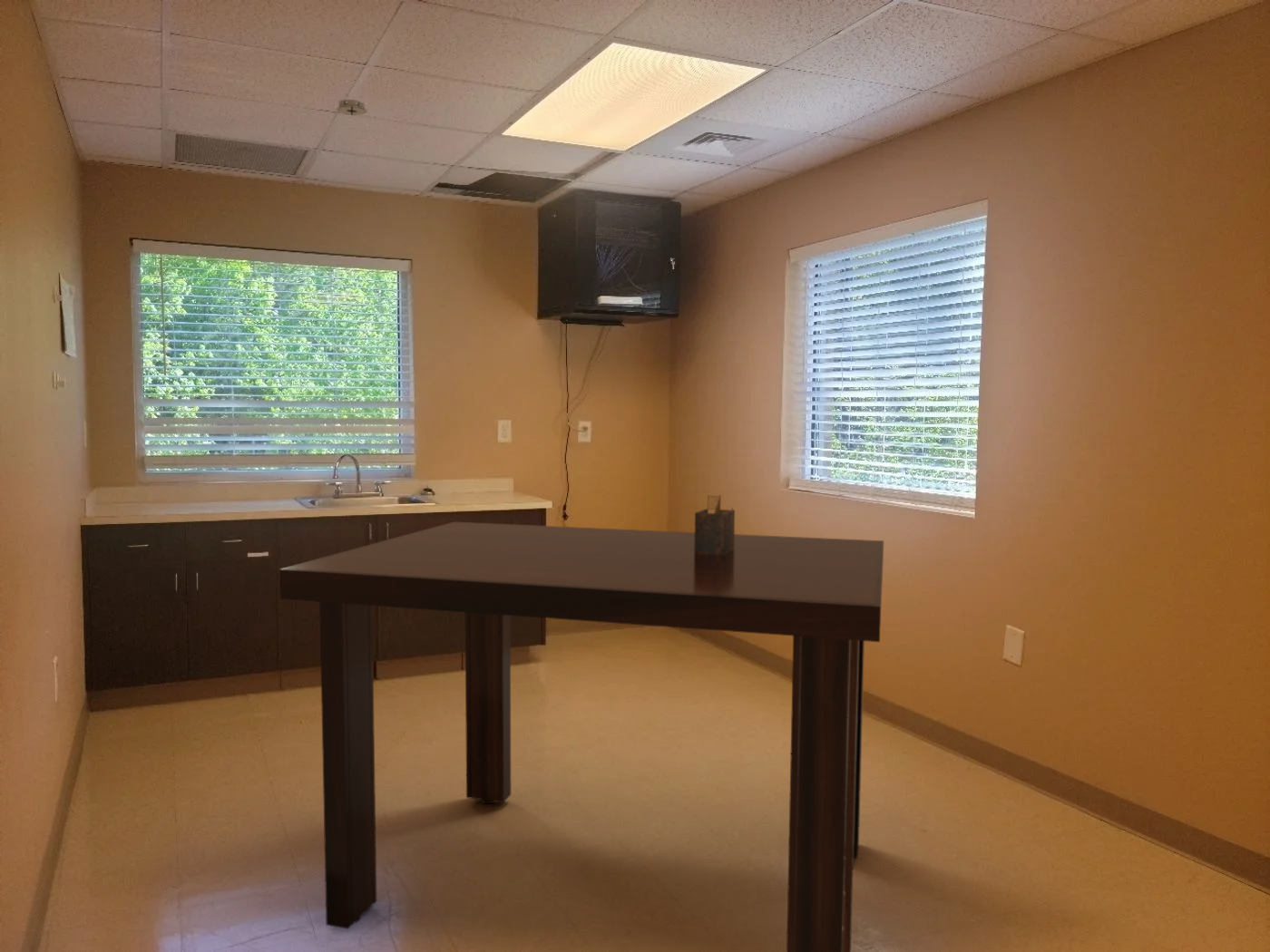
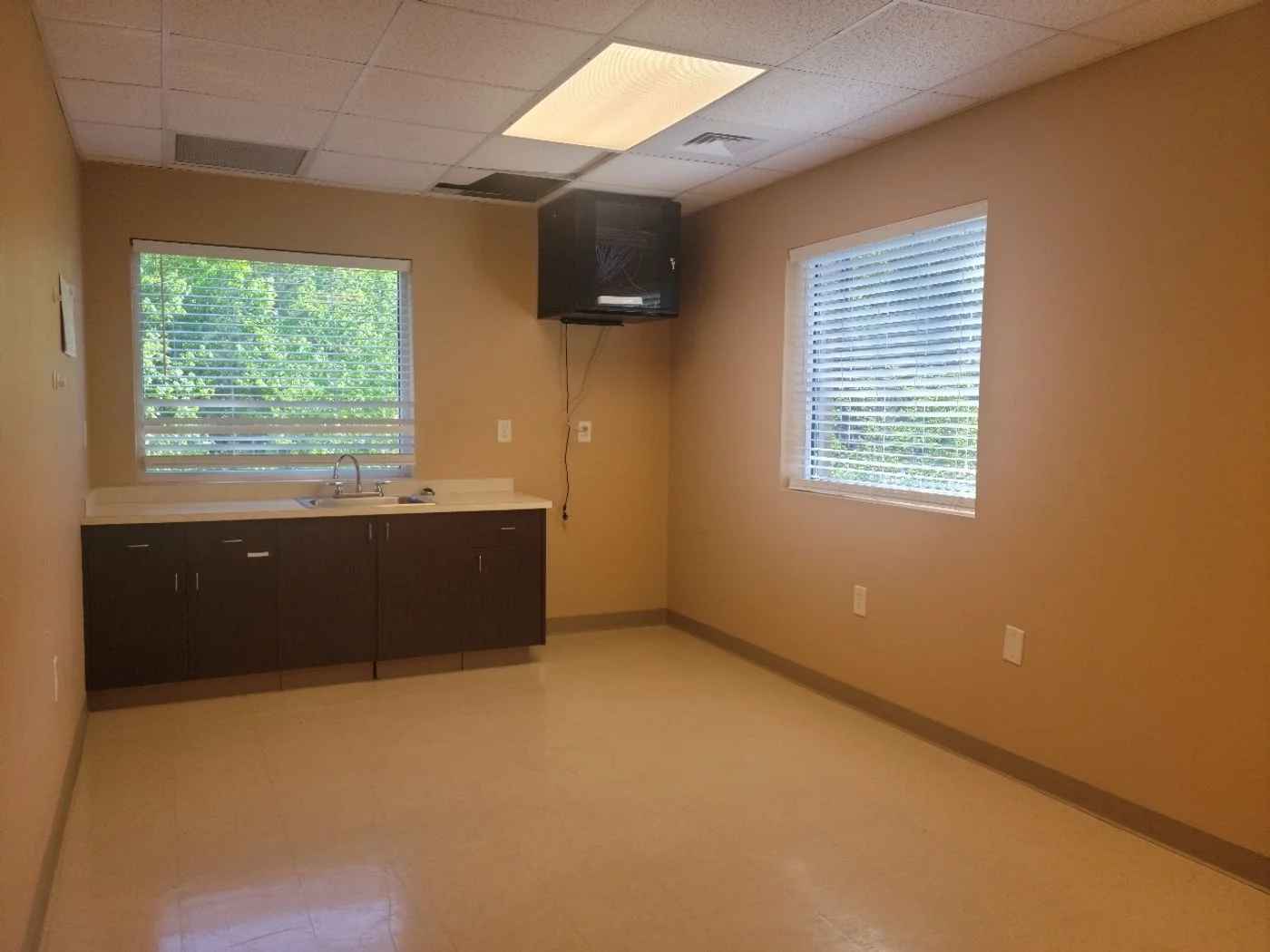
- smoke detector [334,99,368,116]
- dining table [278,521,884,952]
- napkin holder [694,494,736,555]
